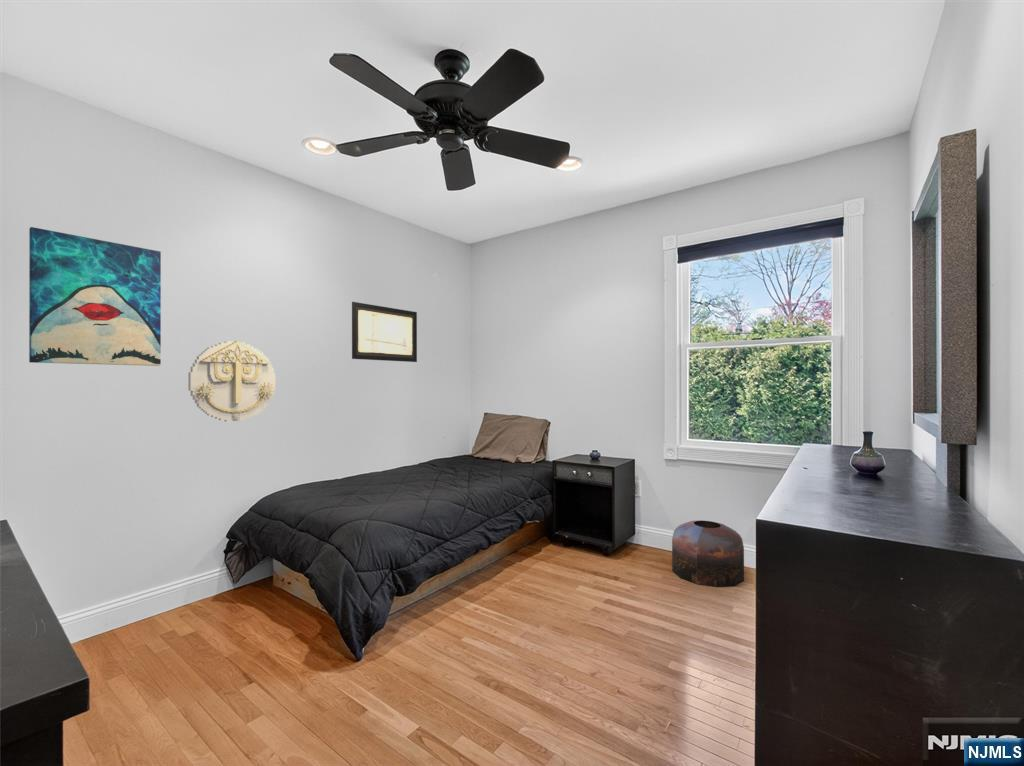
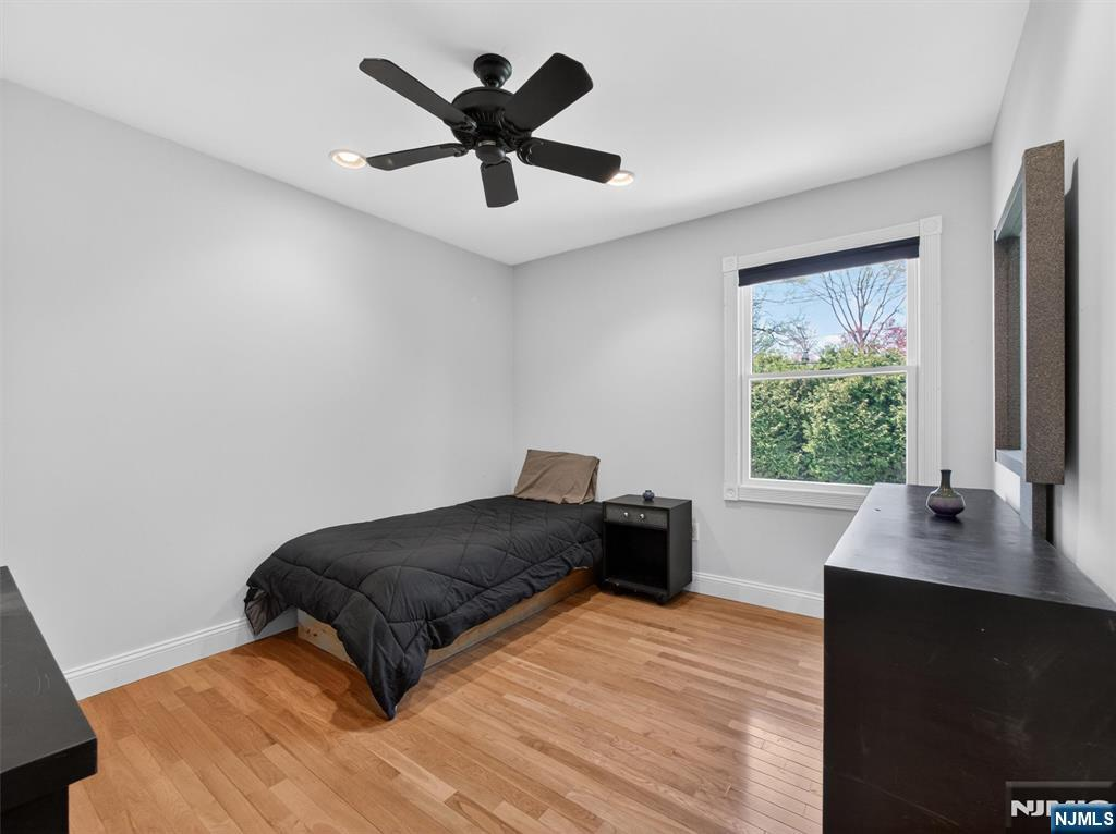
- wall decoration [187,340,277,423]
- wall art [28,226,162,367]
- wall art [351,301,418,363]
- pouf [671,519,745,588]
